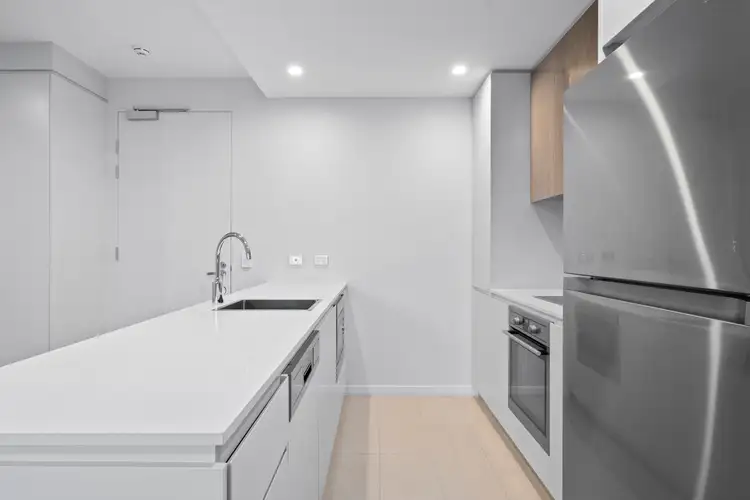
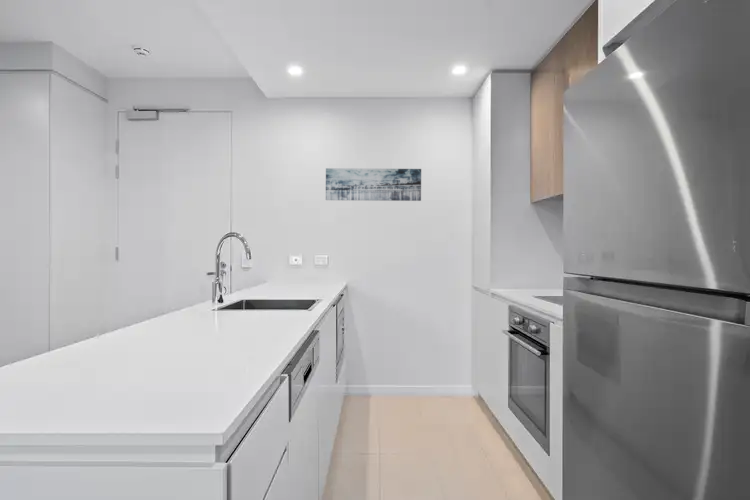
+ wall art [325,167,422,202]
